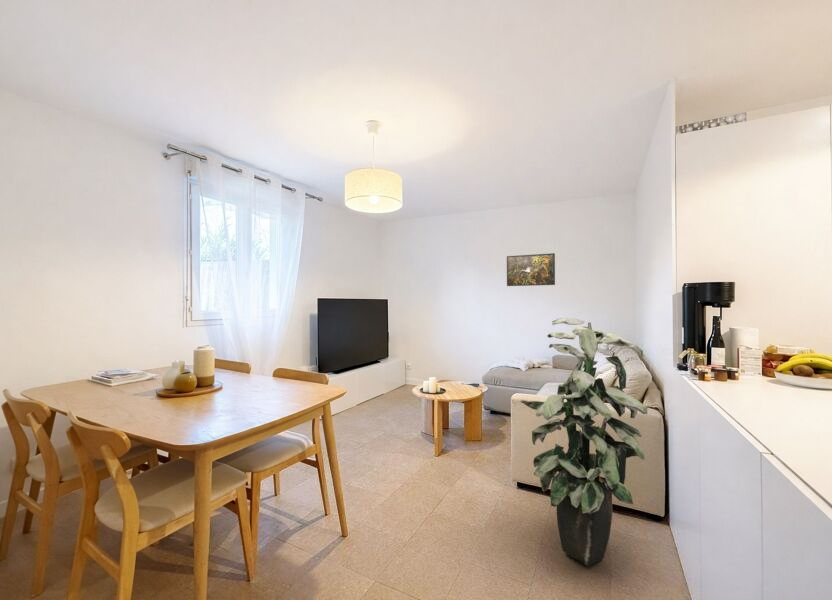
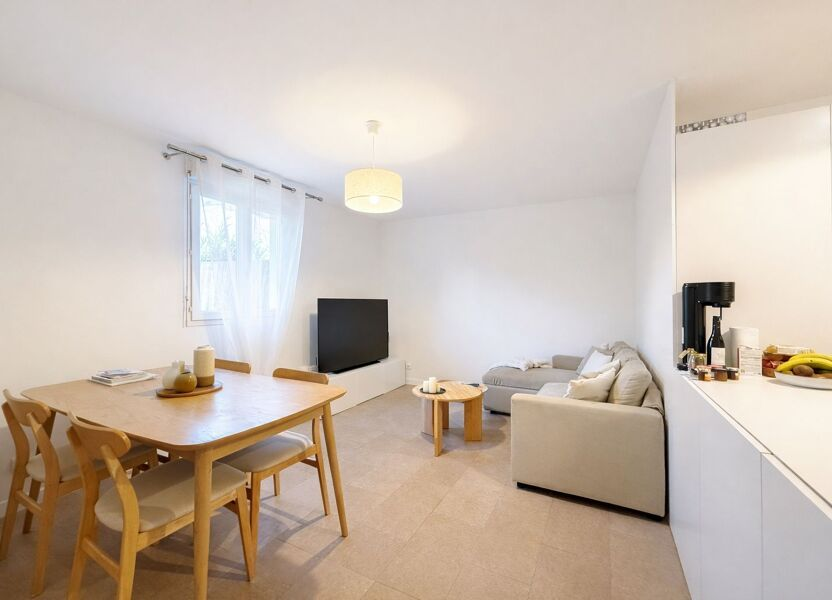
- indoor plant [519,317,648,566]
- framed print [506,252,556,287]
